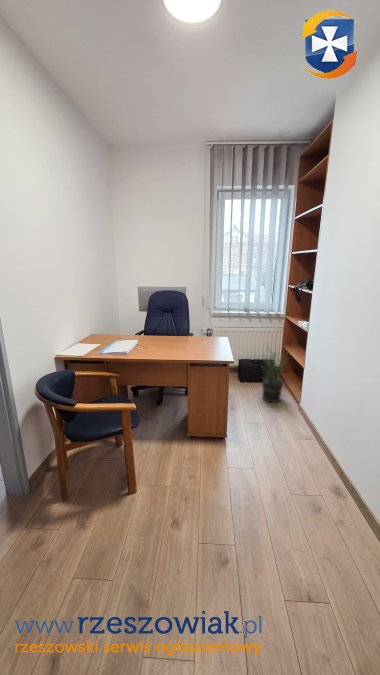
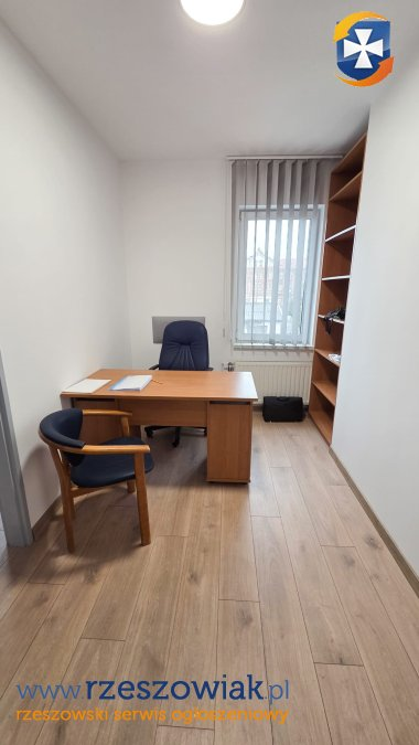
- potted plant [259,343,295,404]
